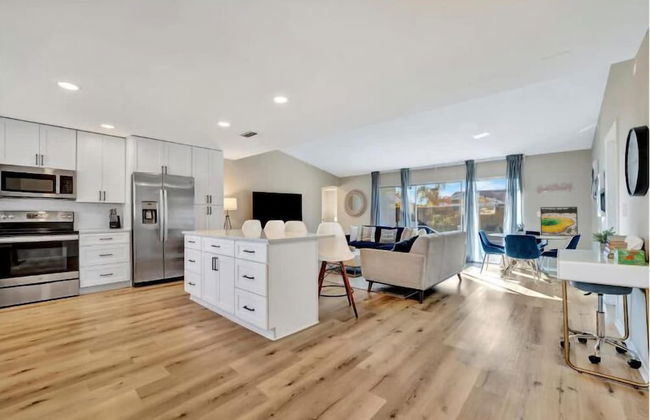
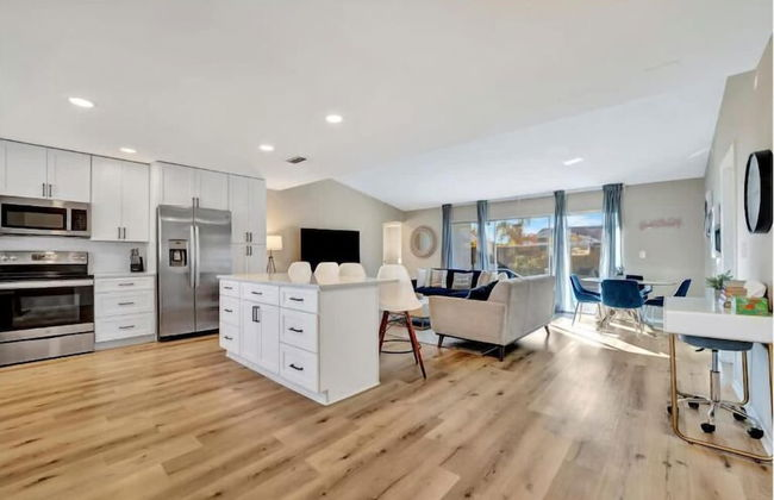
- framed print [539,206,579,237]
